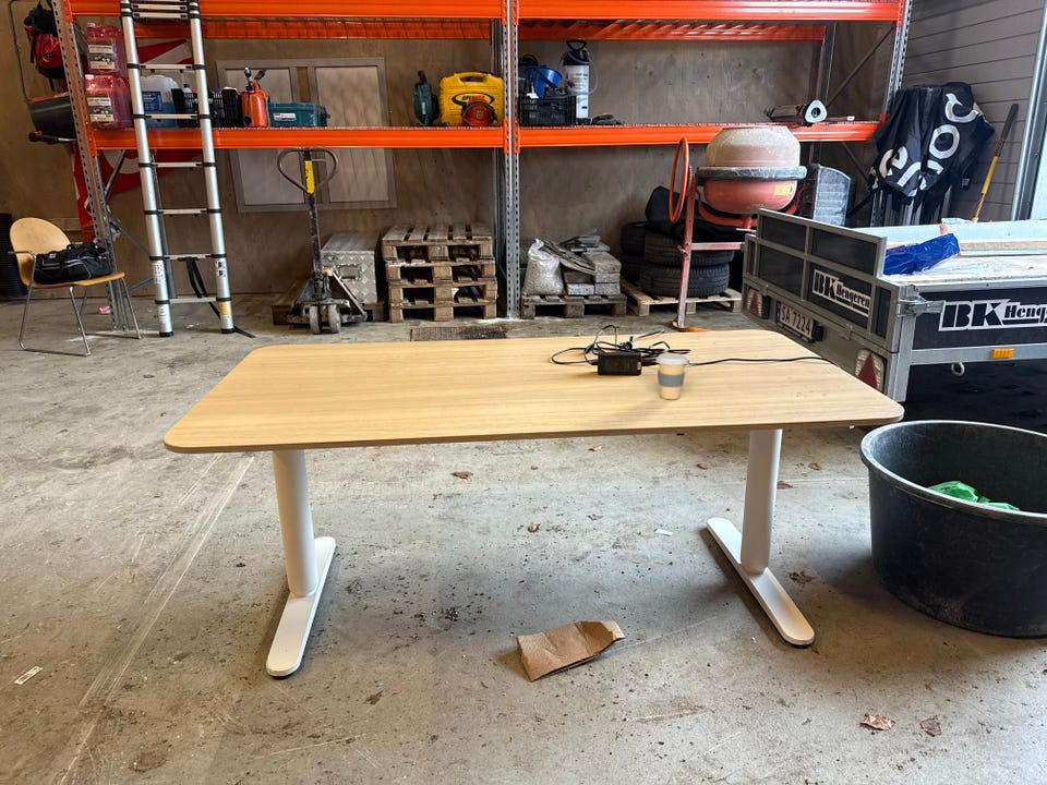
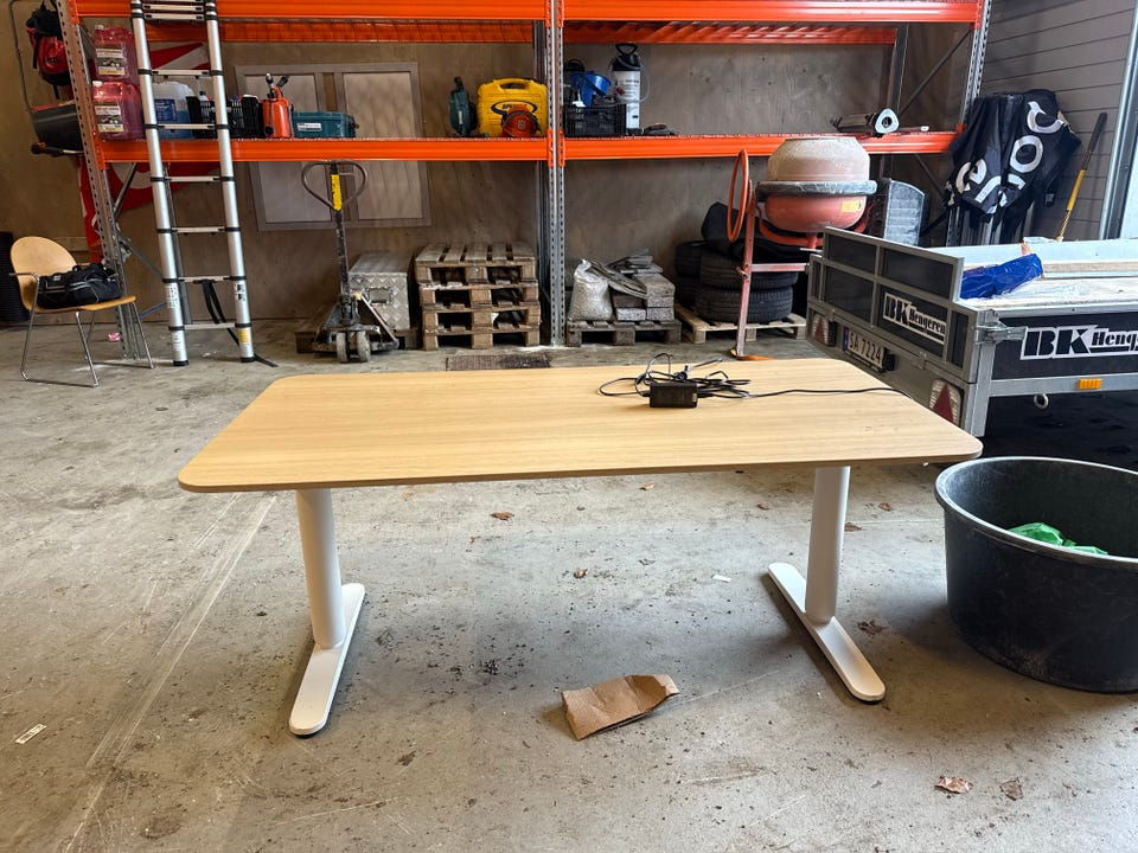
- coffee cup [655,352,689,400]
